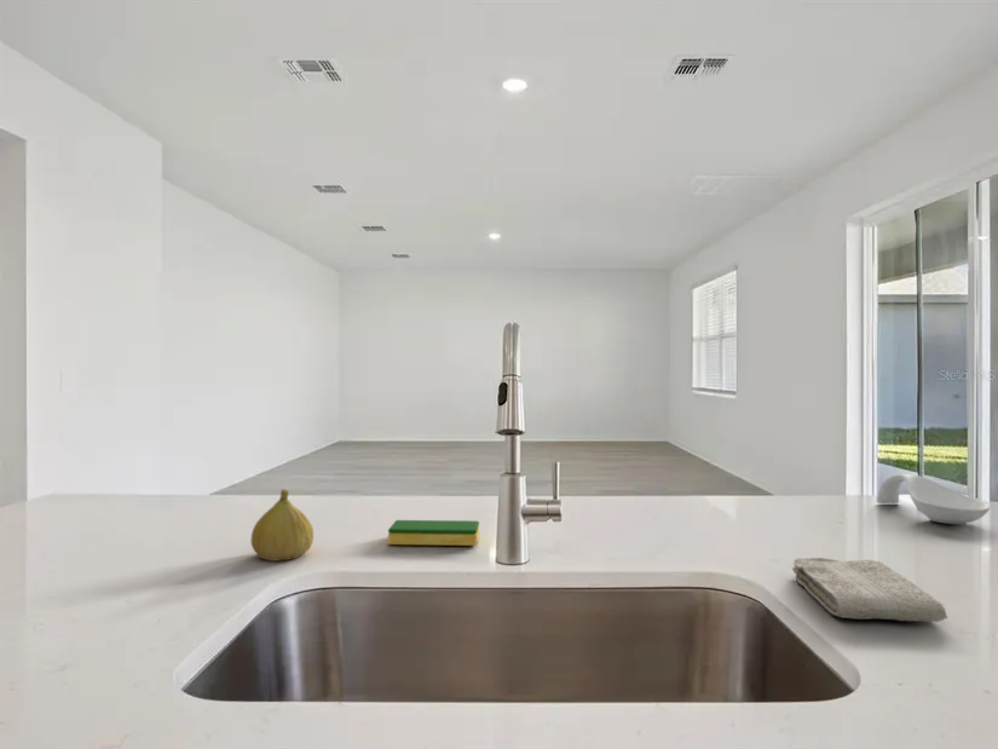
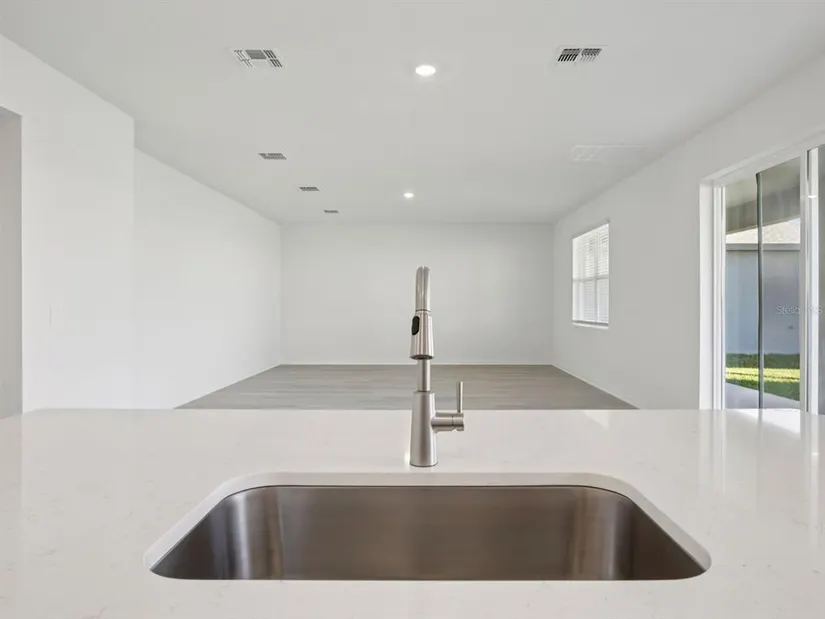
- spoon rest [876,473,991,525]
- washcloth [791,557,948,623]
- dish sponge [387,519,480,547]
- fruit [250,489,315,563]
